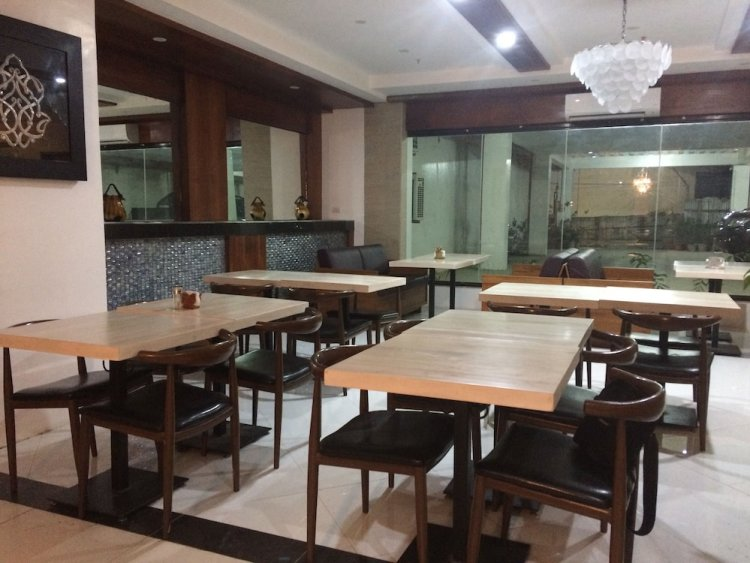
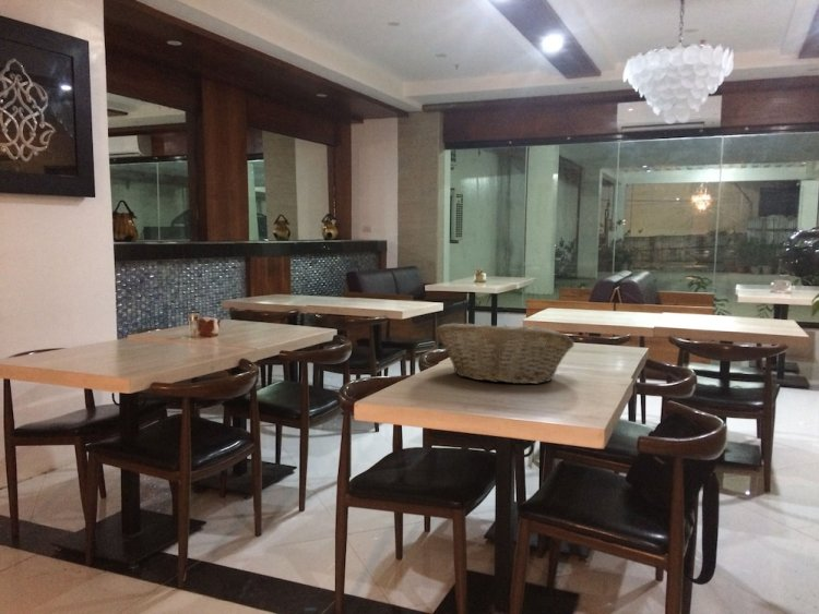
+ fruit basket [434,322,575,385]
